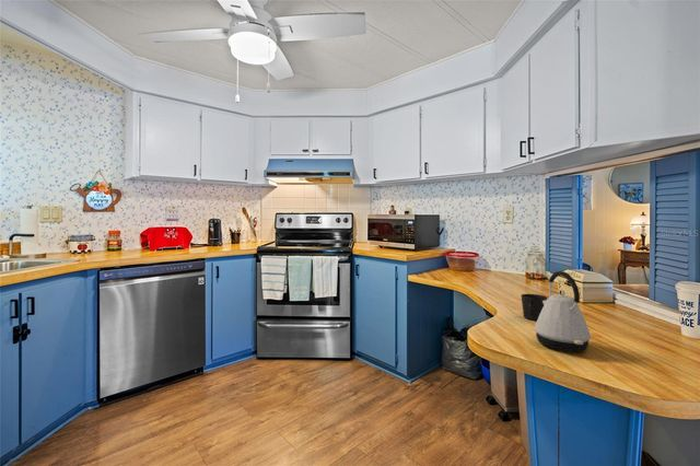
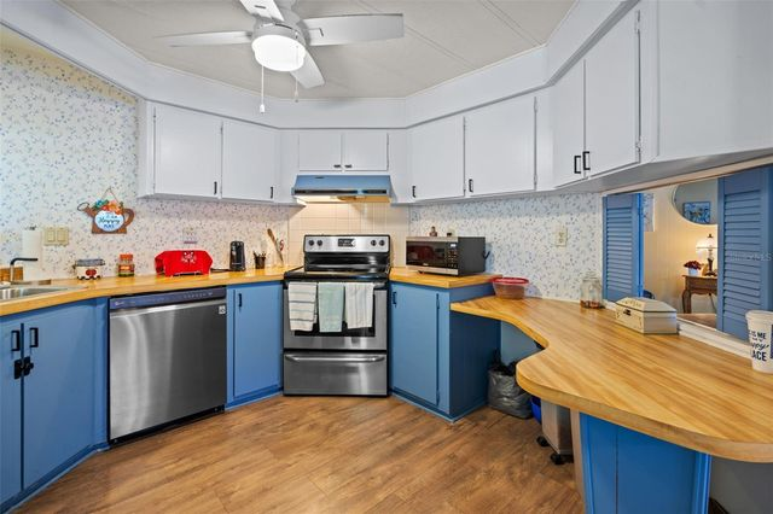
- kettle [534,270,592,352]
- cup [521,293,548,322]
